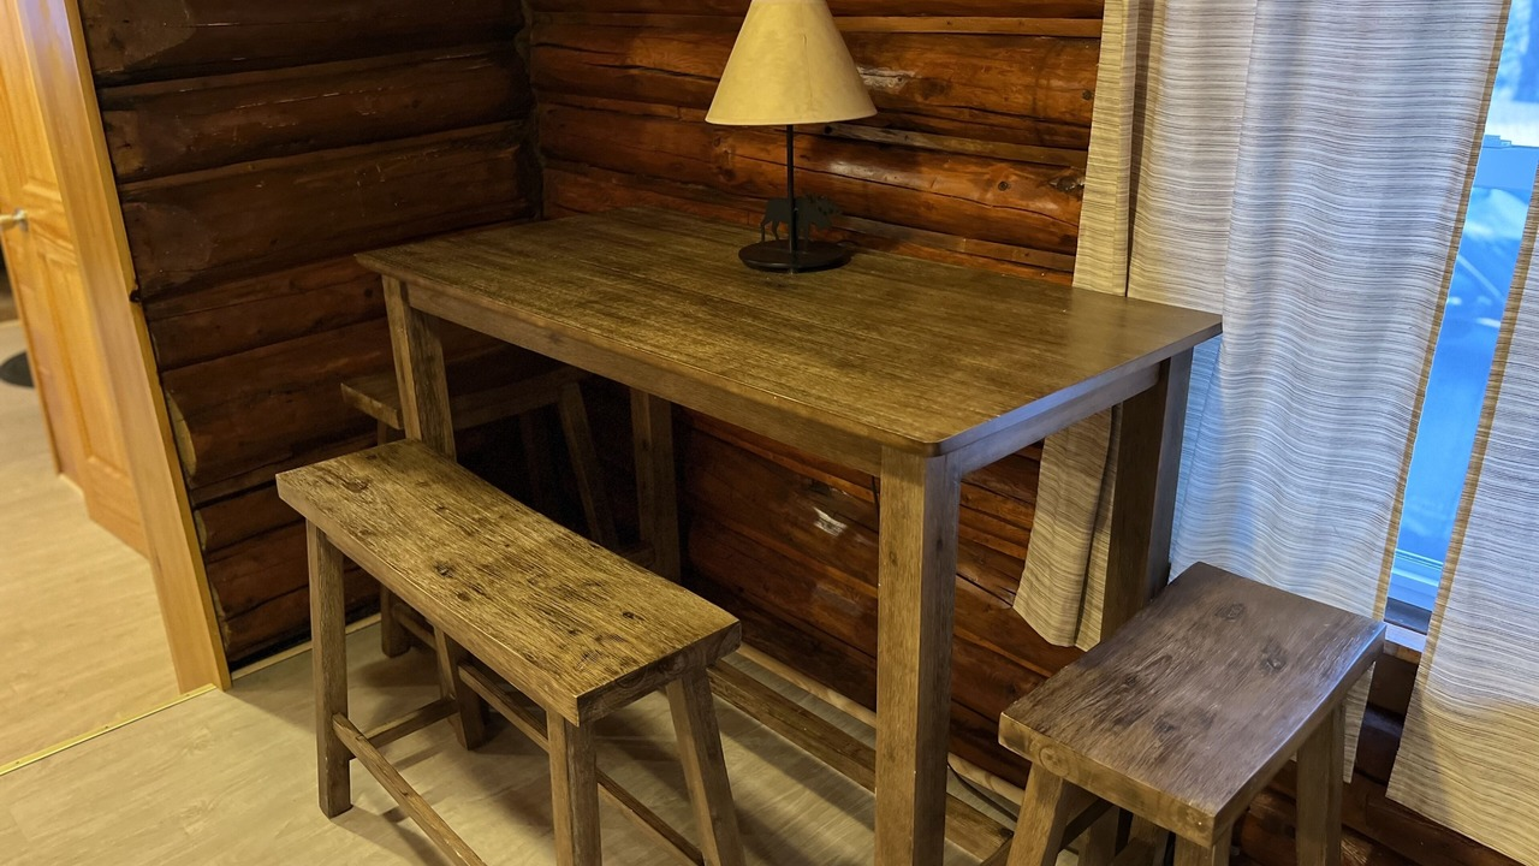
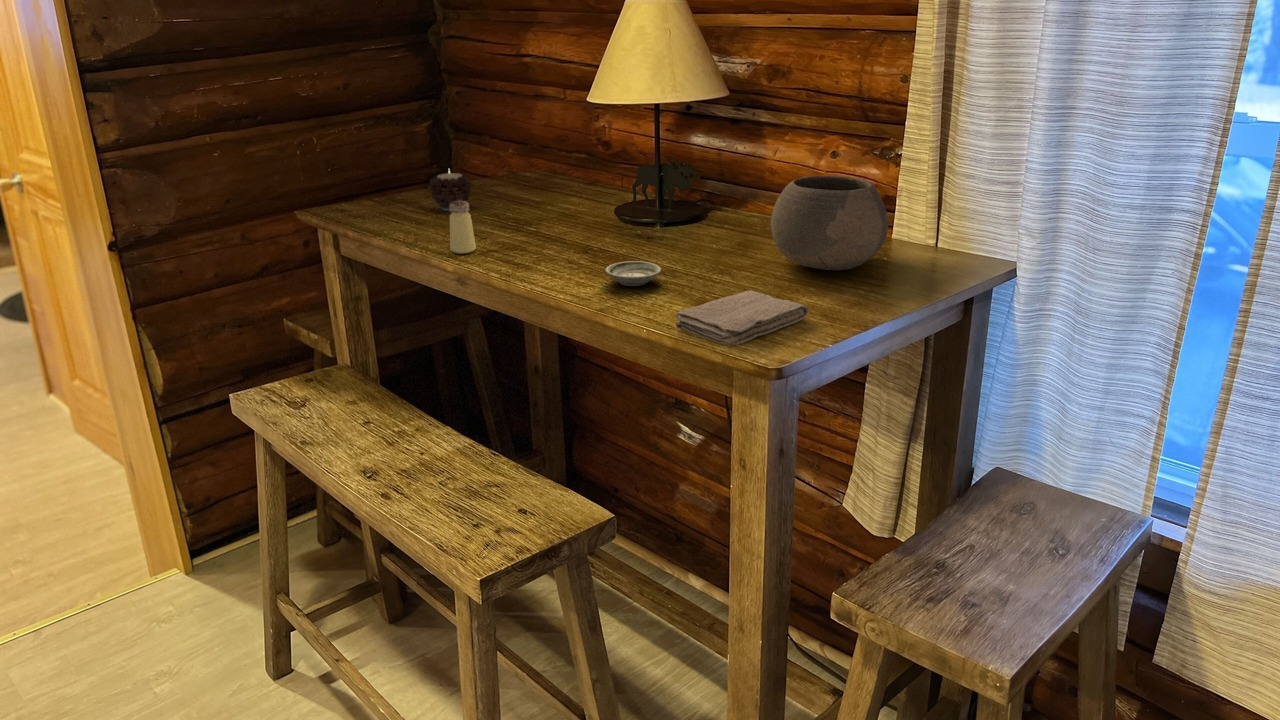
+ saucer [604,260,662,287]
+ candle [427,169,473,212]
+ bowl [770,175,889,271]
+ saltshaker [449,200,477,255]
+ washcloth [675,289,809,346]
